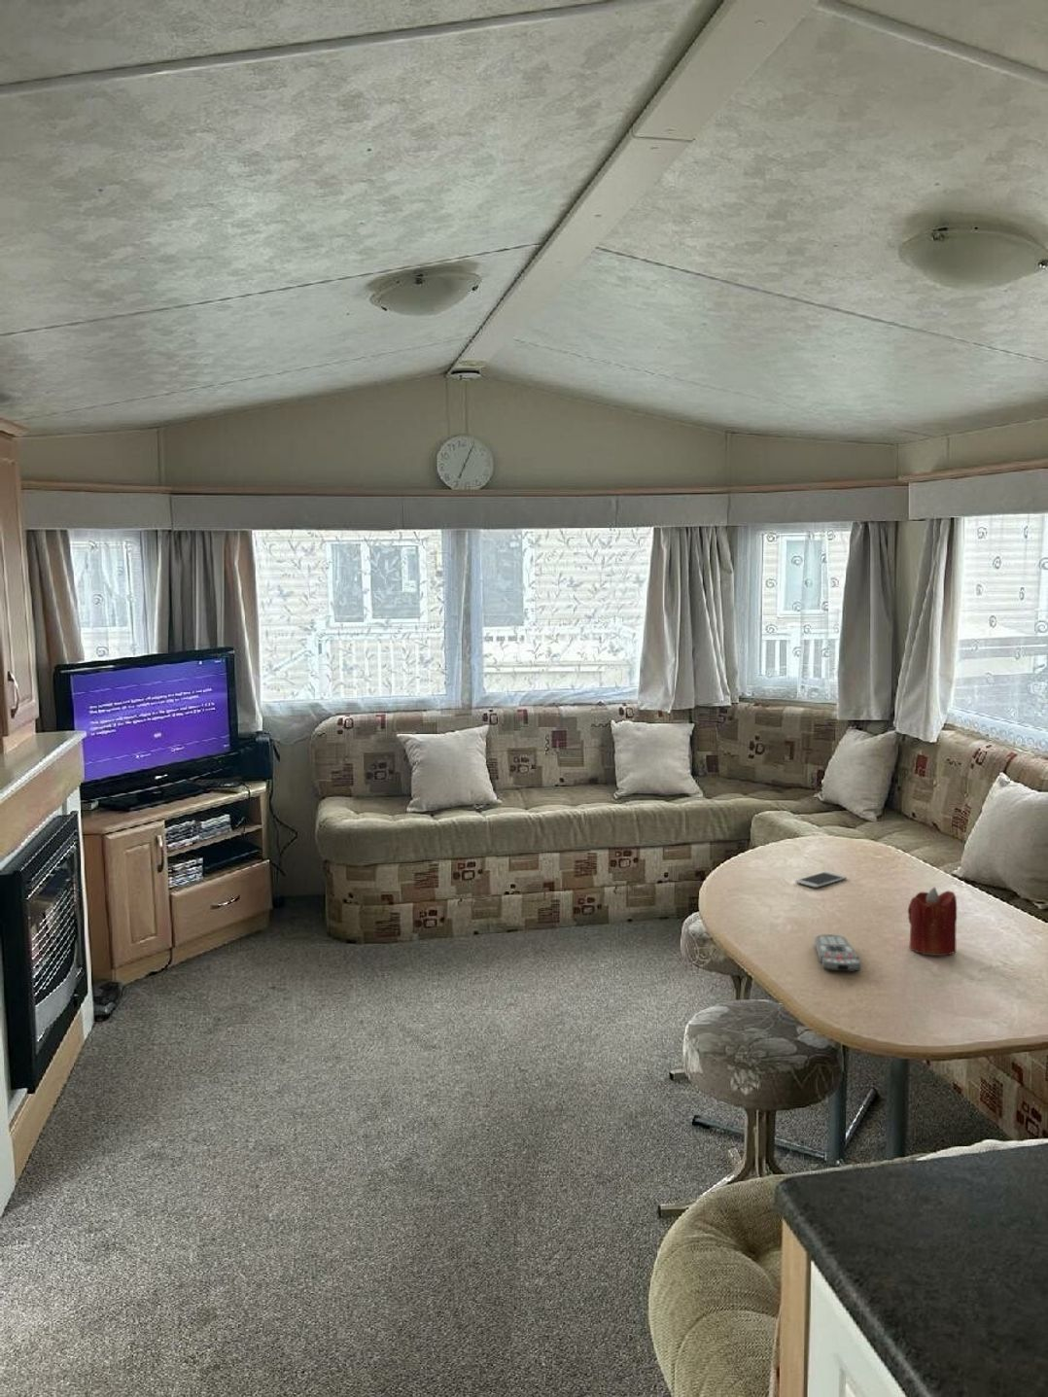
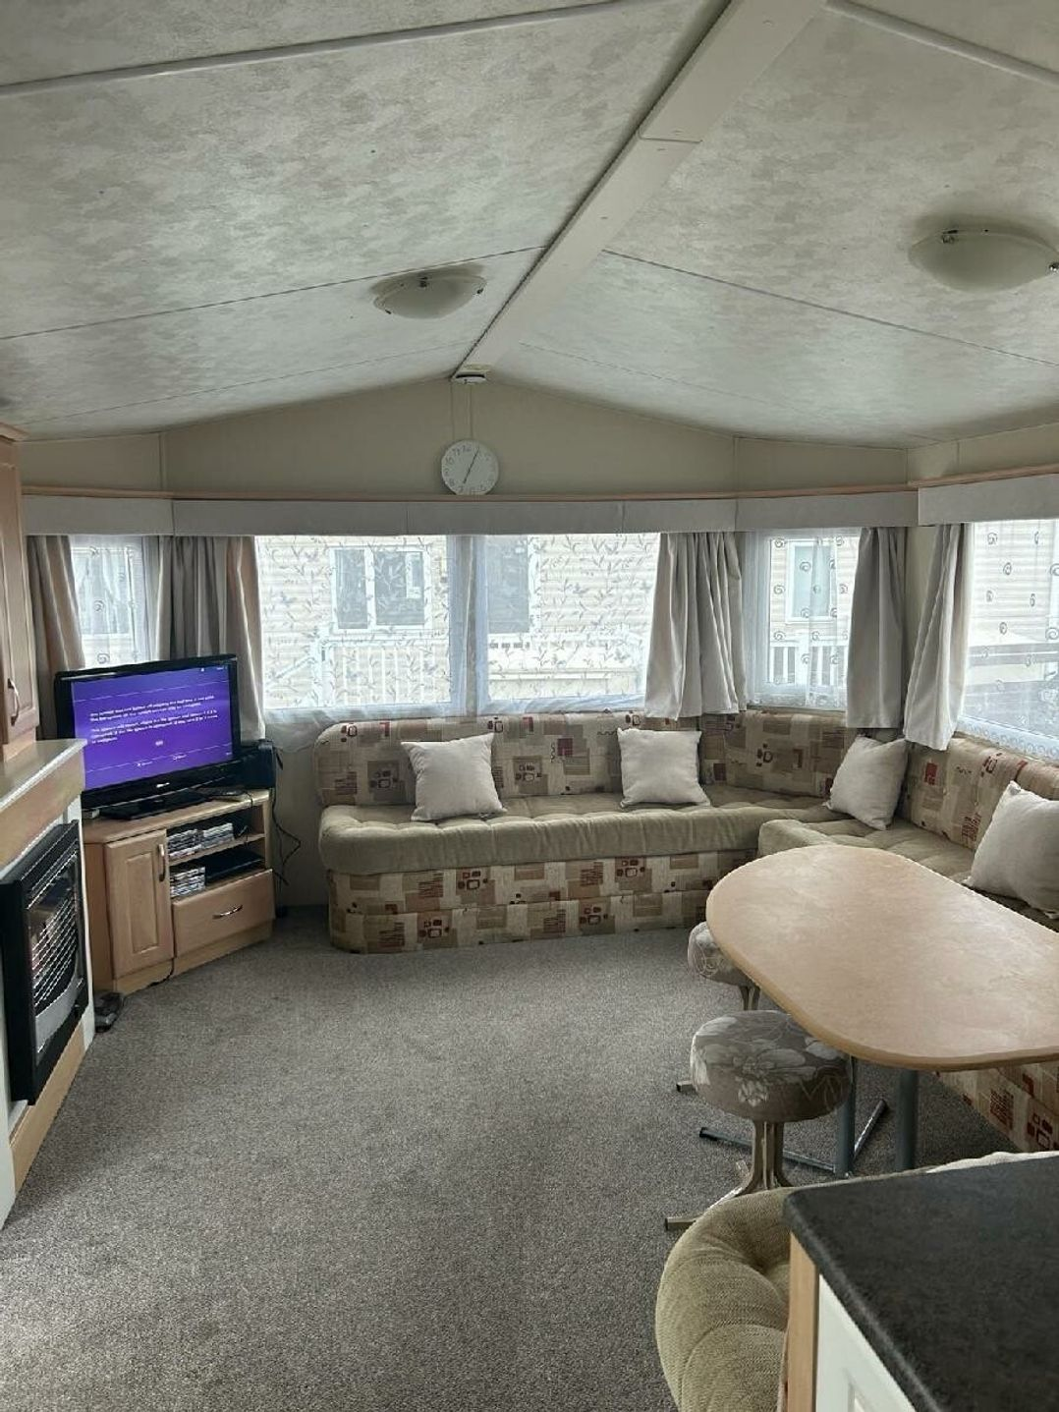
- smartphone [795,871,848,888]
- remote control [814,934,862,972]
- candle [907,885,958,957]
